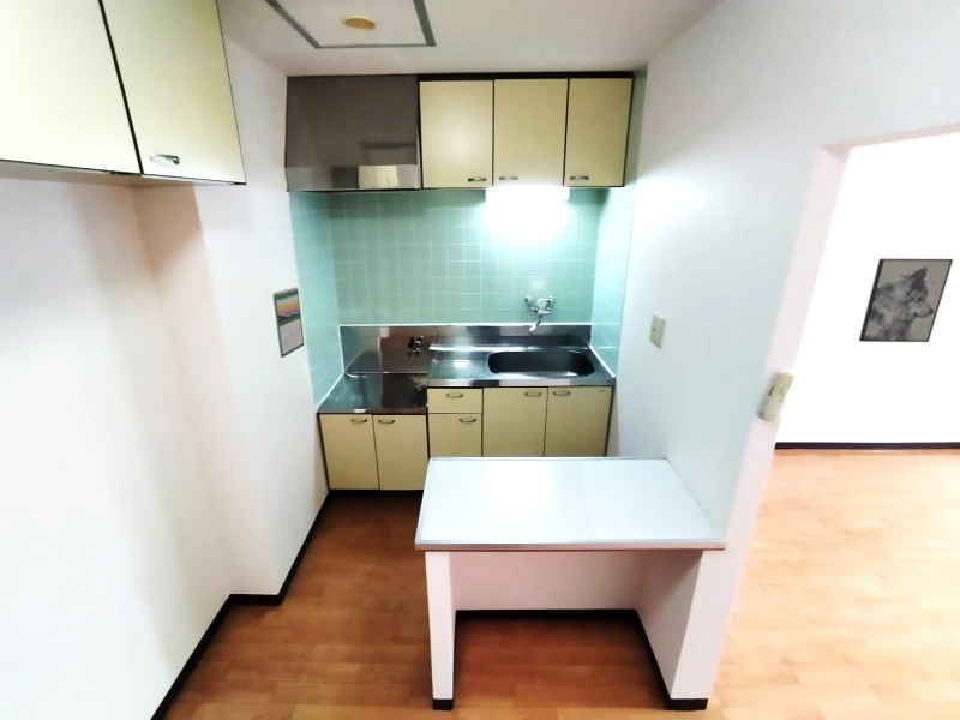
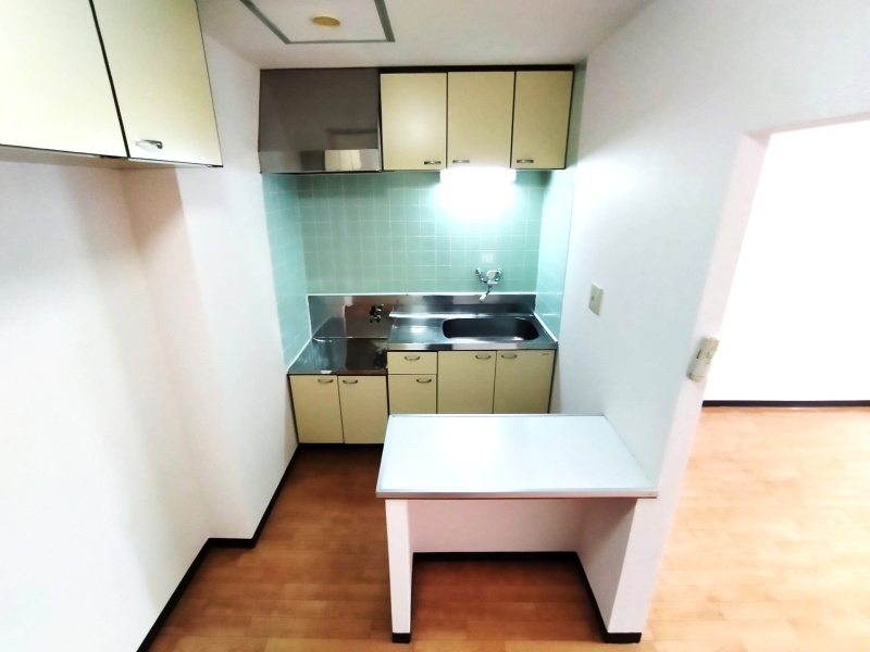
- wall art [858,258,954,343]
- calendar [271,287,306,359]
